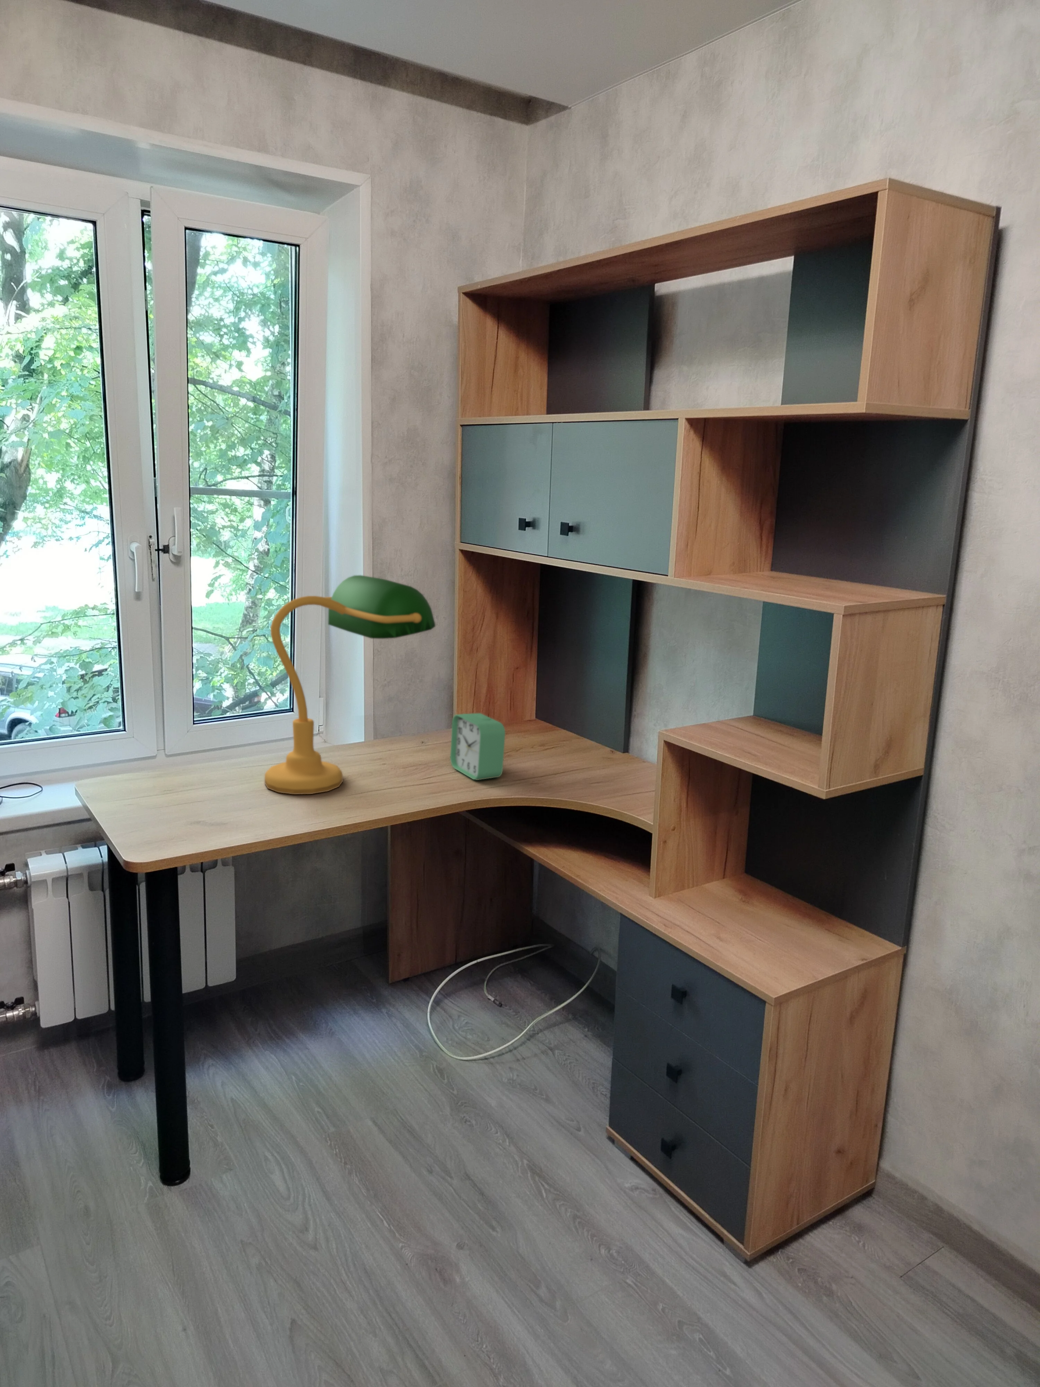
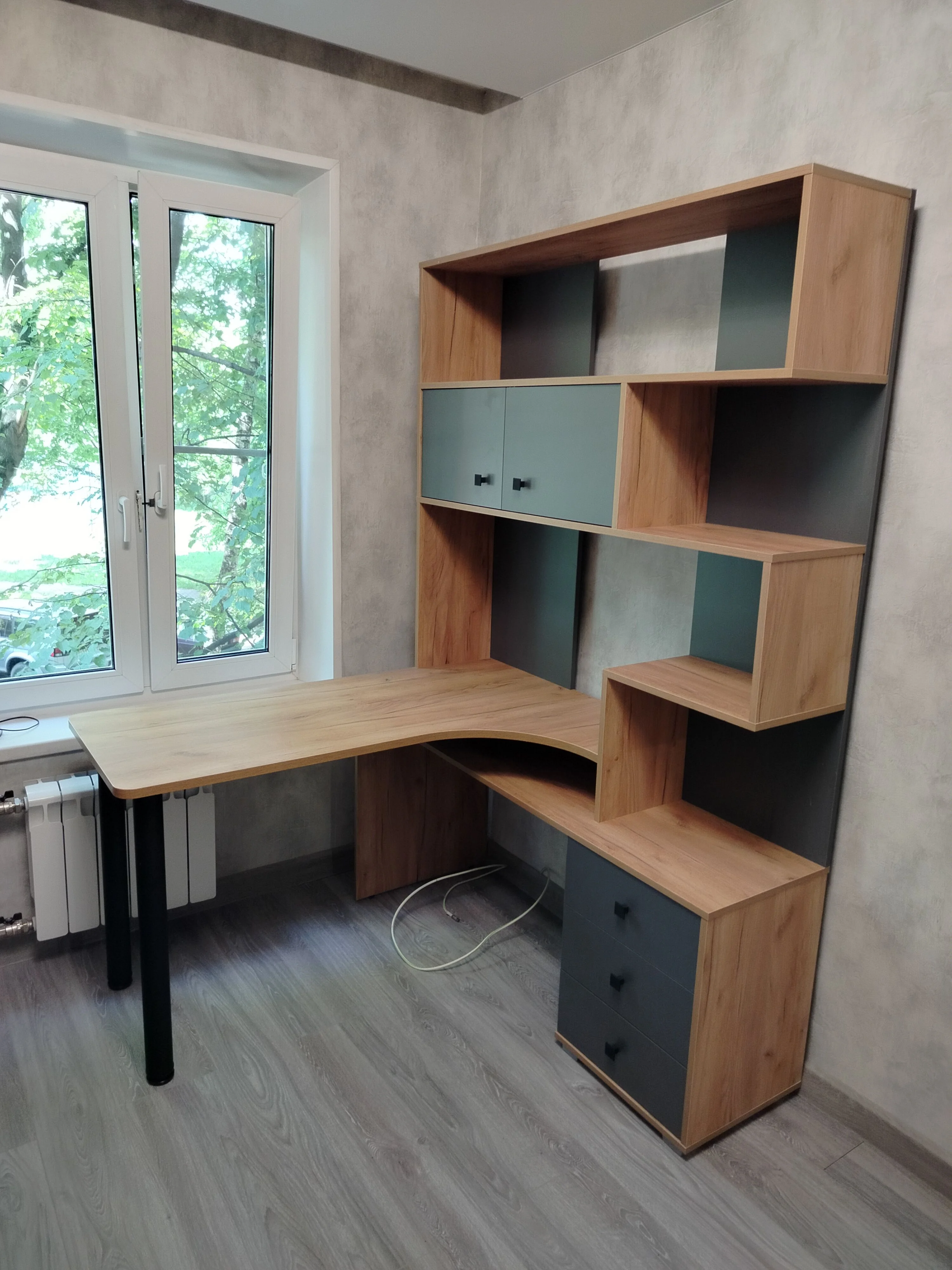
- desk lamp [264,574,436,795]
- alarm clock [450,713,506,781]
